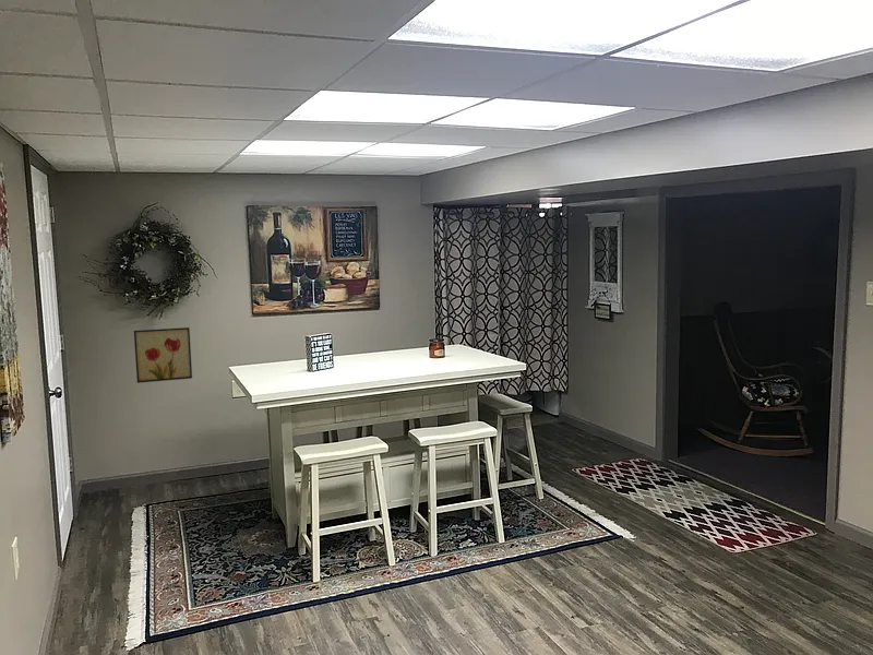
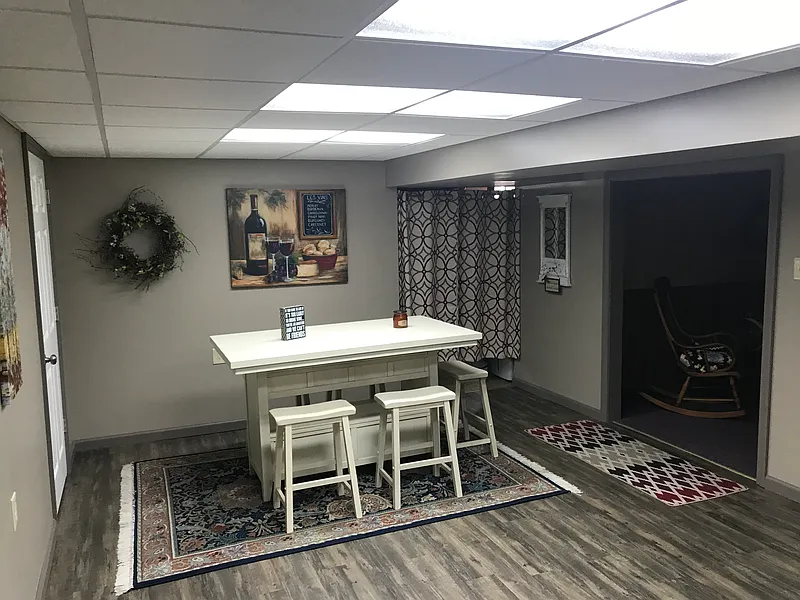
- wall art [133,326,193,384]
